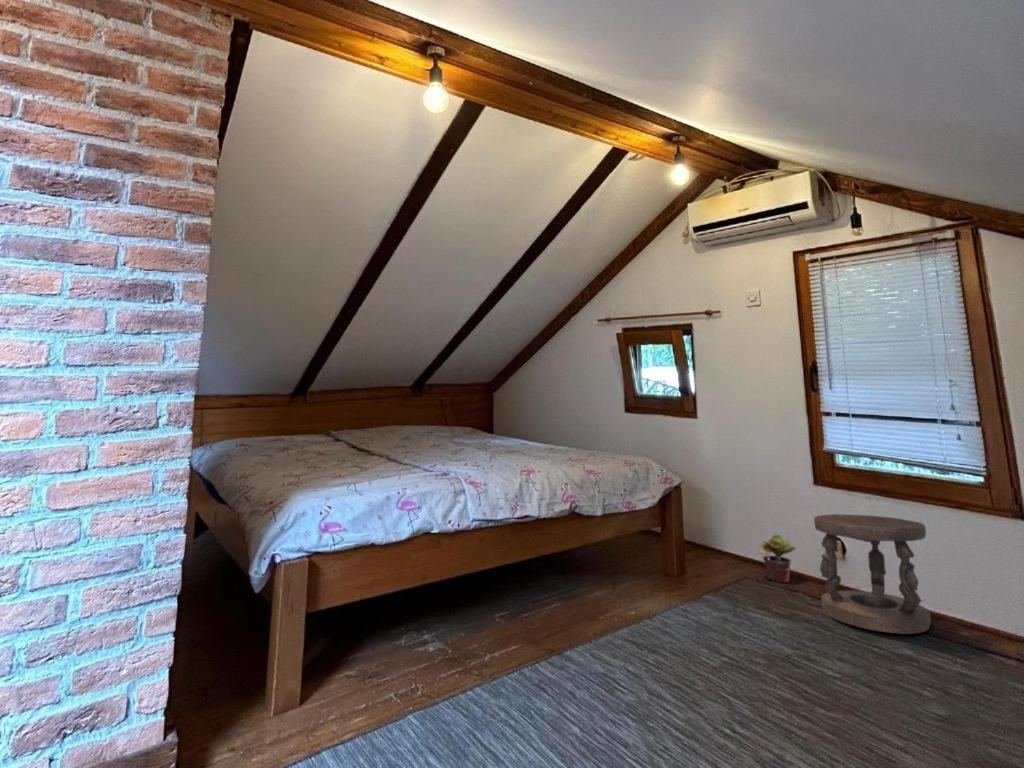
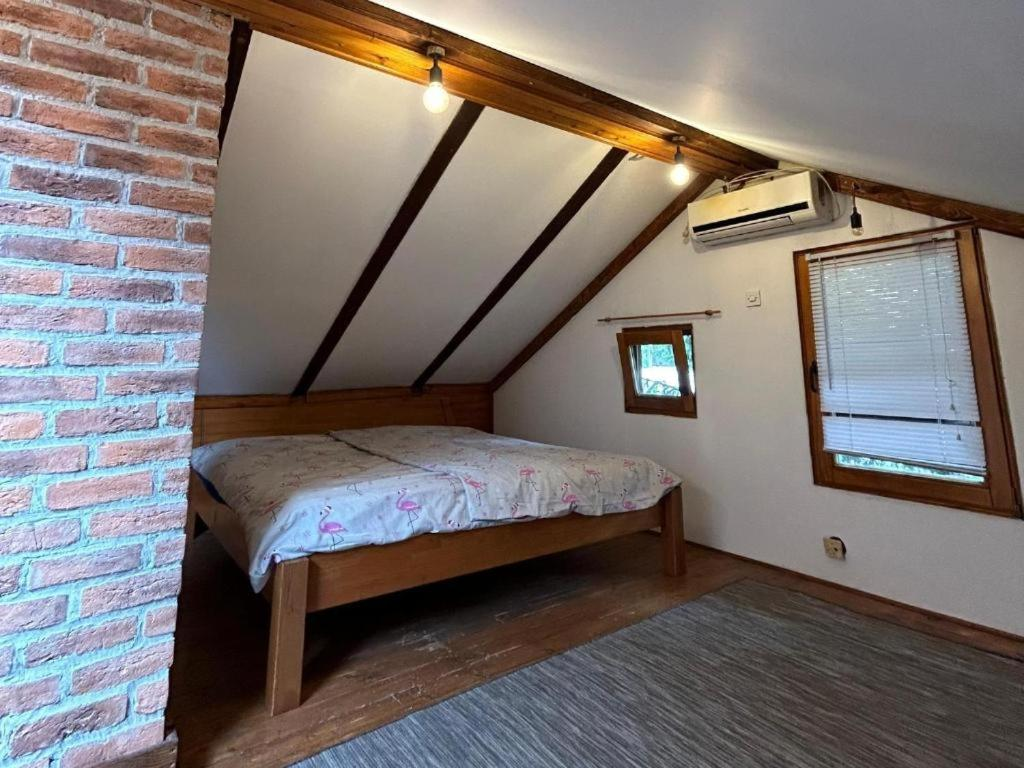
- stool [813,513,931,635]
- potted plant [758,533,797,583]
